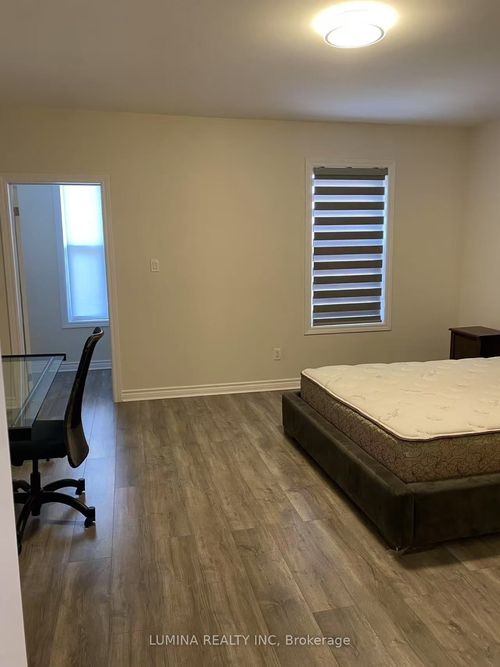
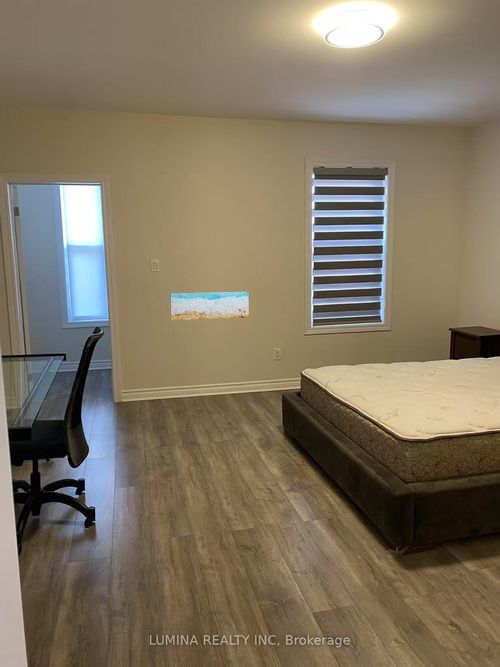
+ wall art [170,291,250,321]
